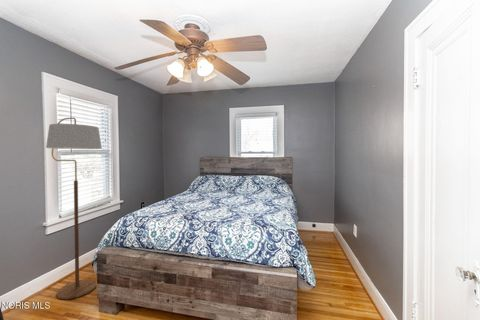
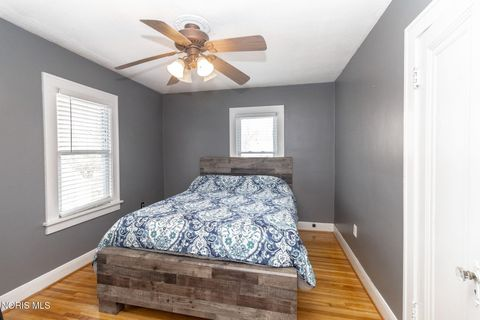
- floor lamp [45,117,103,301]
